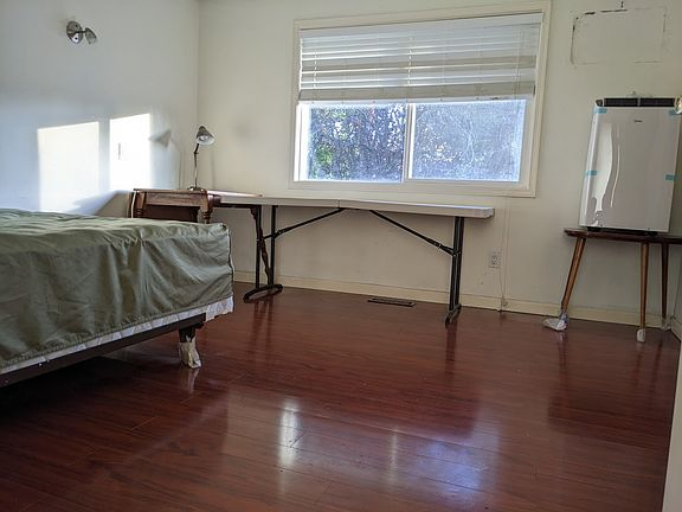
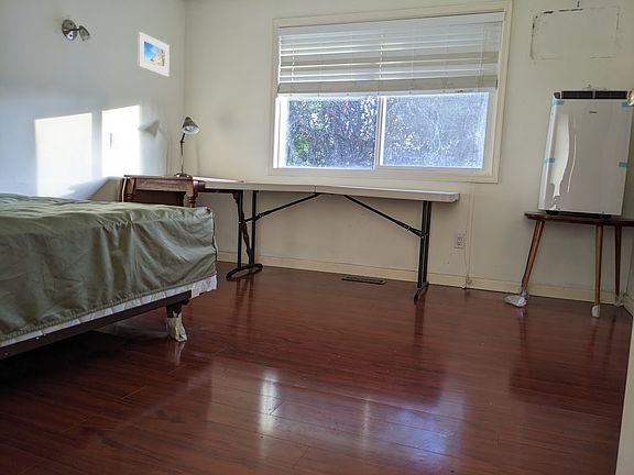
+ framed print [136,31,171,77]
